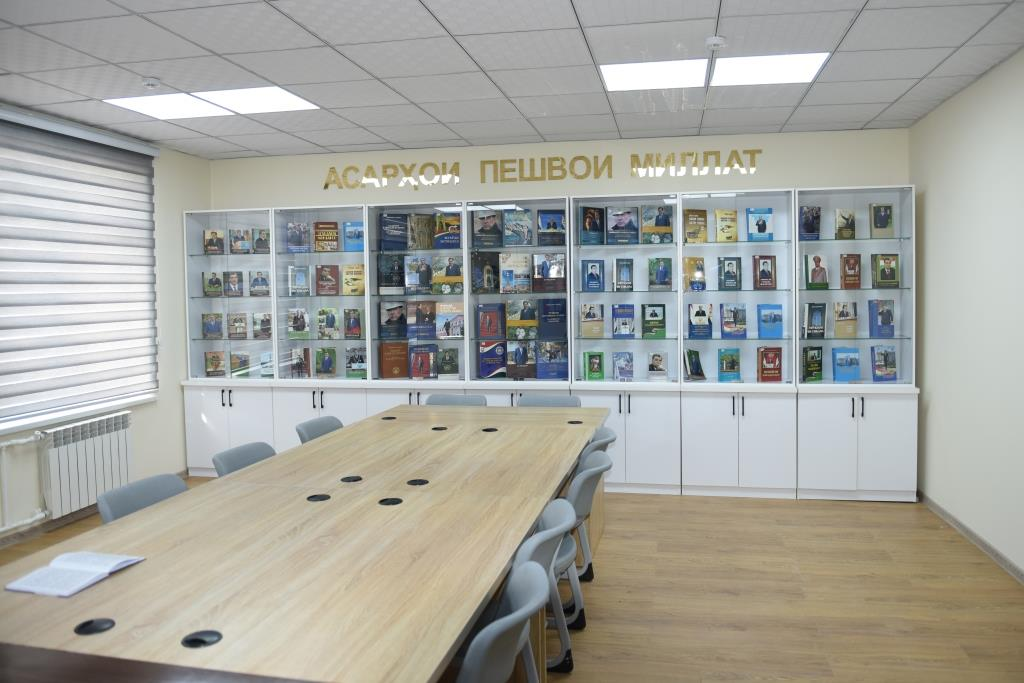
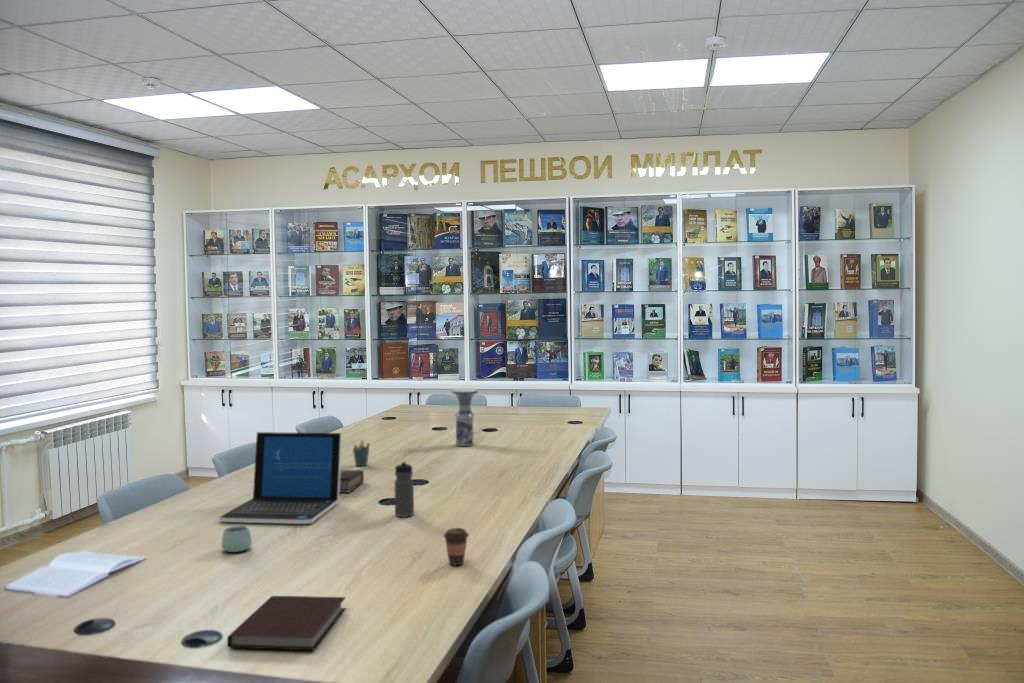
+ notebook [226,595,347,651]
+ pen holder [351,439,371,467]
+ vase [451,387,479,447]
+ coffee cup [443,527,470,566]
+ water bottle [393,460,415,518]
+ laptop [218,431,343,525]
+ mug [220,525,253,553]
+ book [339,469,365,493]
